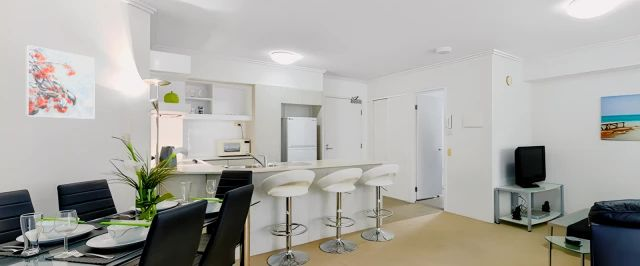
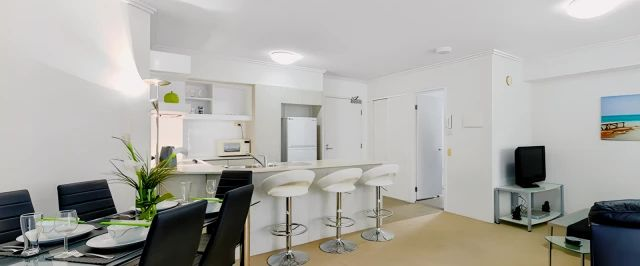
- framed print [25,44,96,120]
